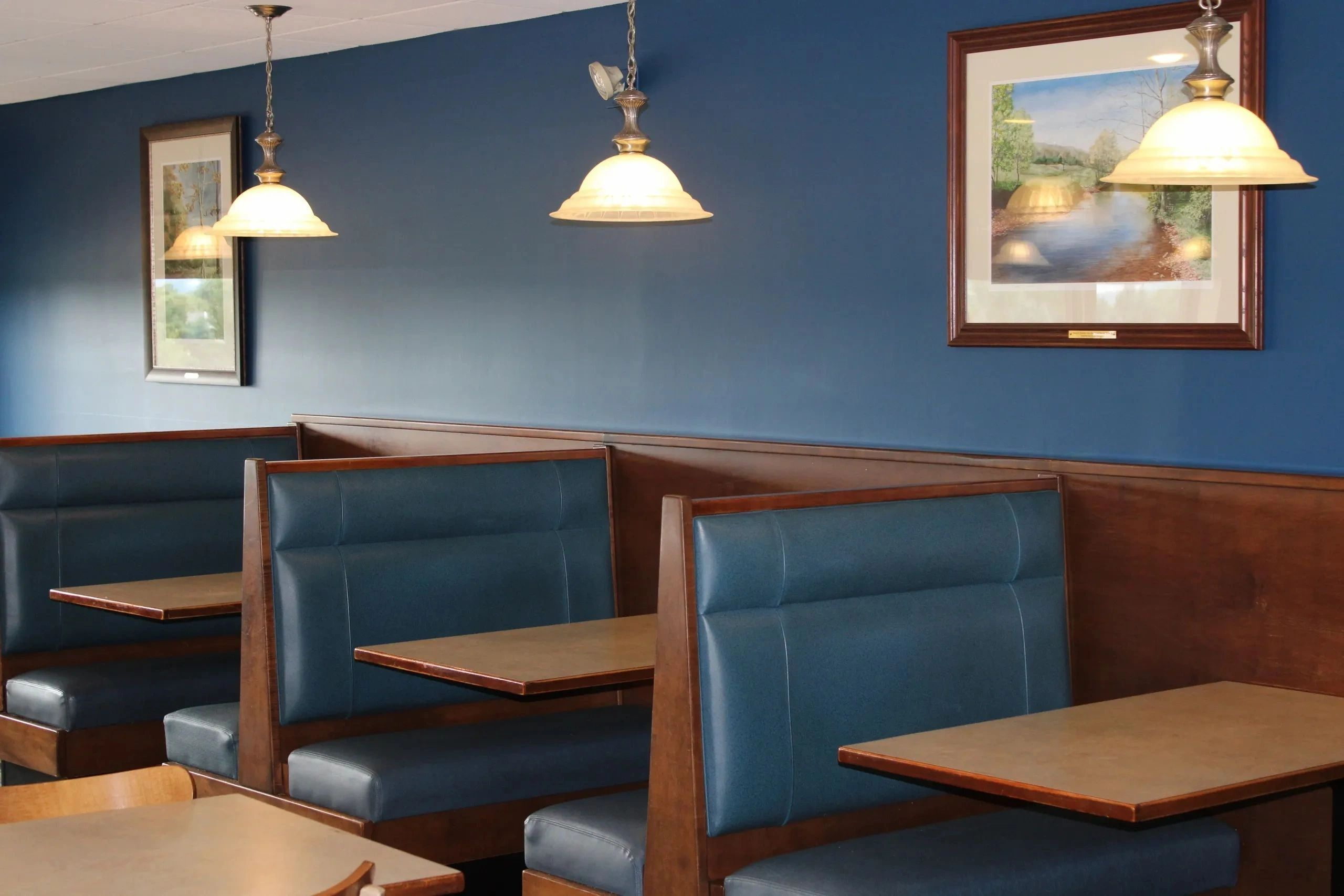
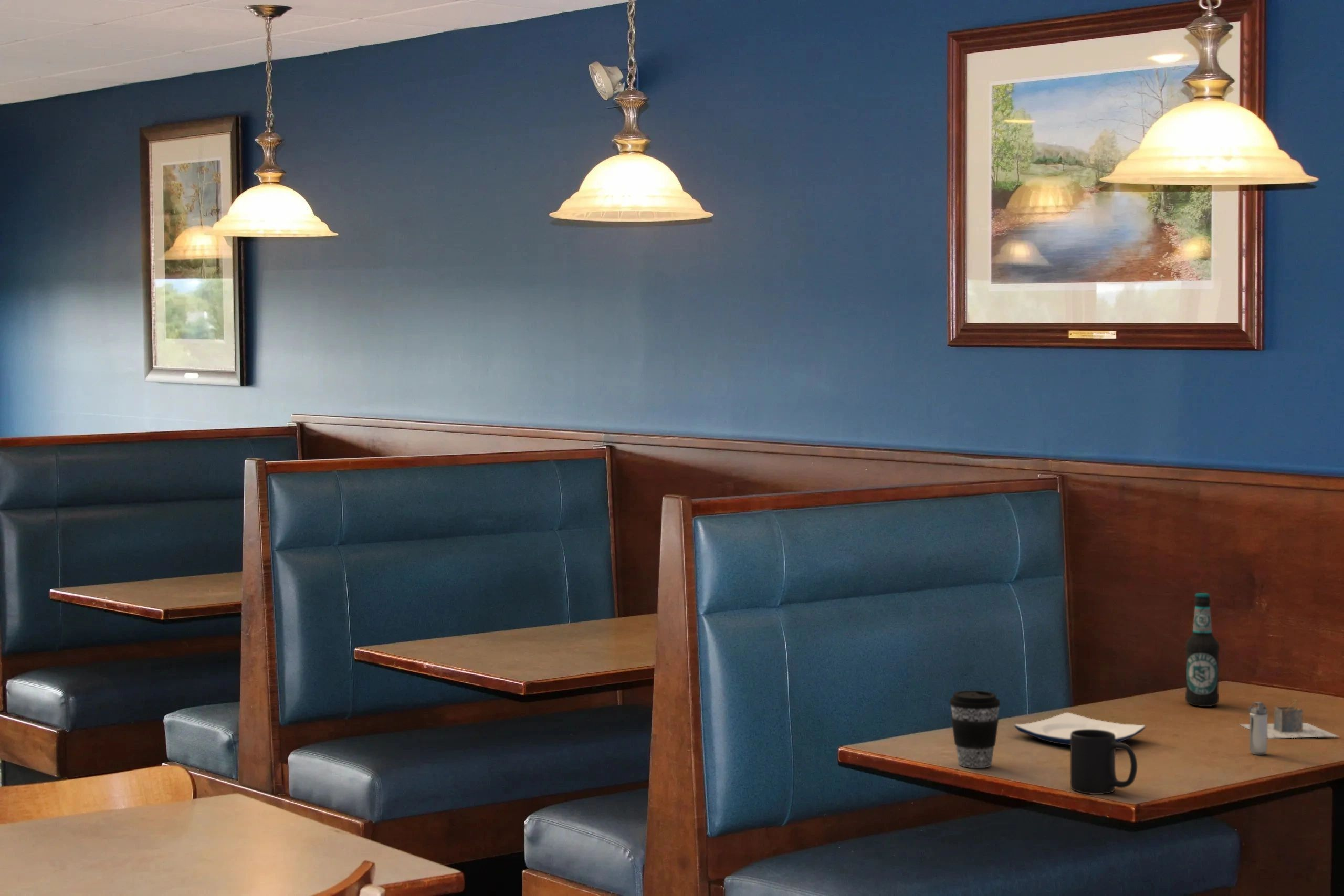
+ shaker [1248,701,1268,755]
+ bottle [1185,592,1220,707]
+ coffee cup [949,690,1001,768]
+ plate [1014,712,1146,746]
+ mug [1070,729,1138,795]
+ napkin holder [1238,698,1339,739]
